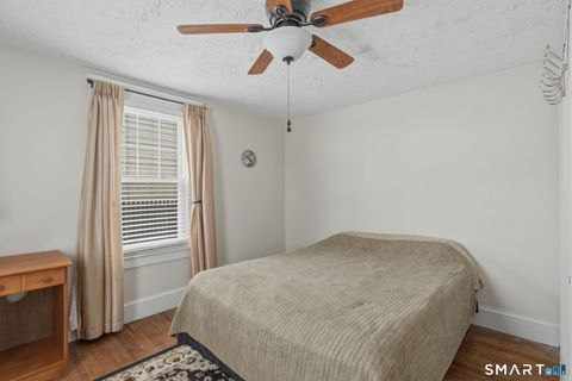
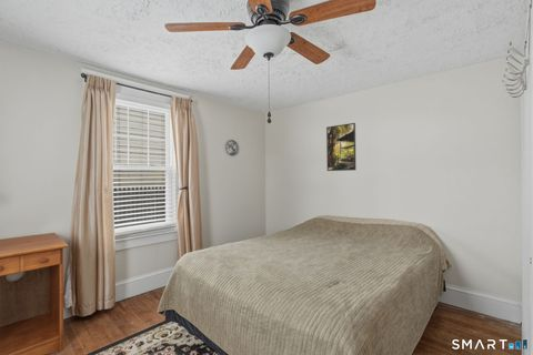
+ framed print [325,122,356,172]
